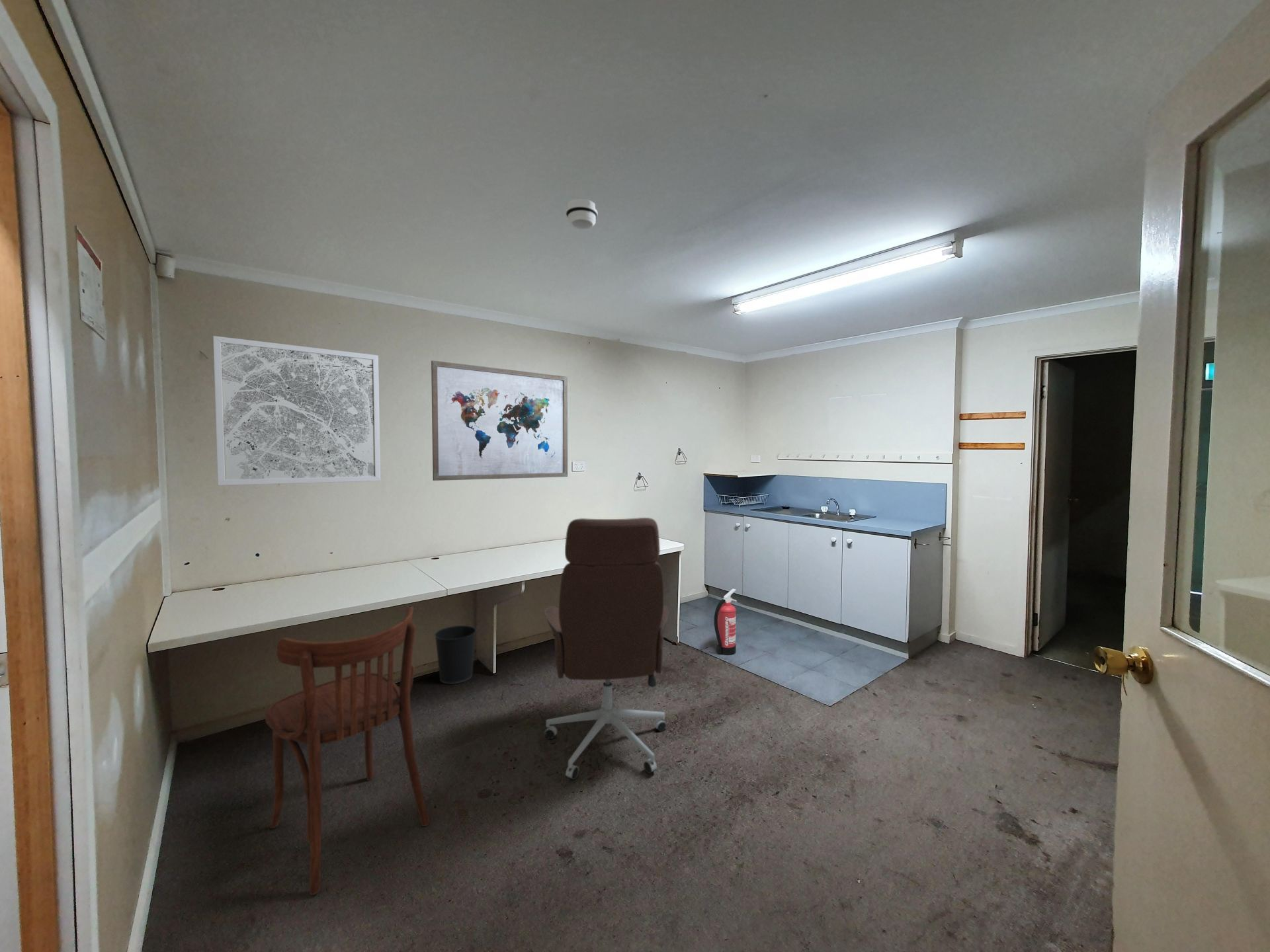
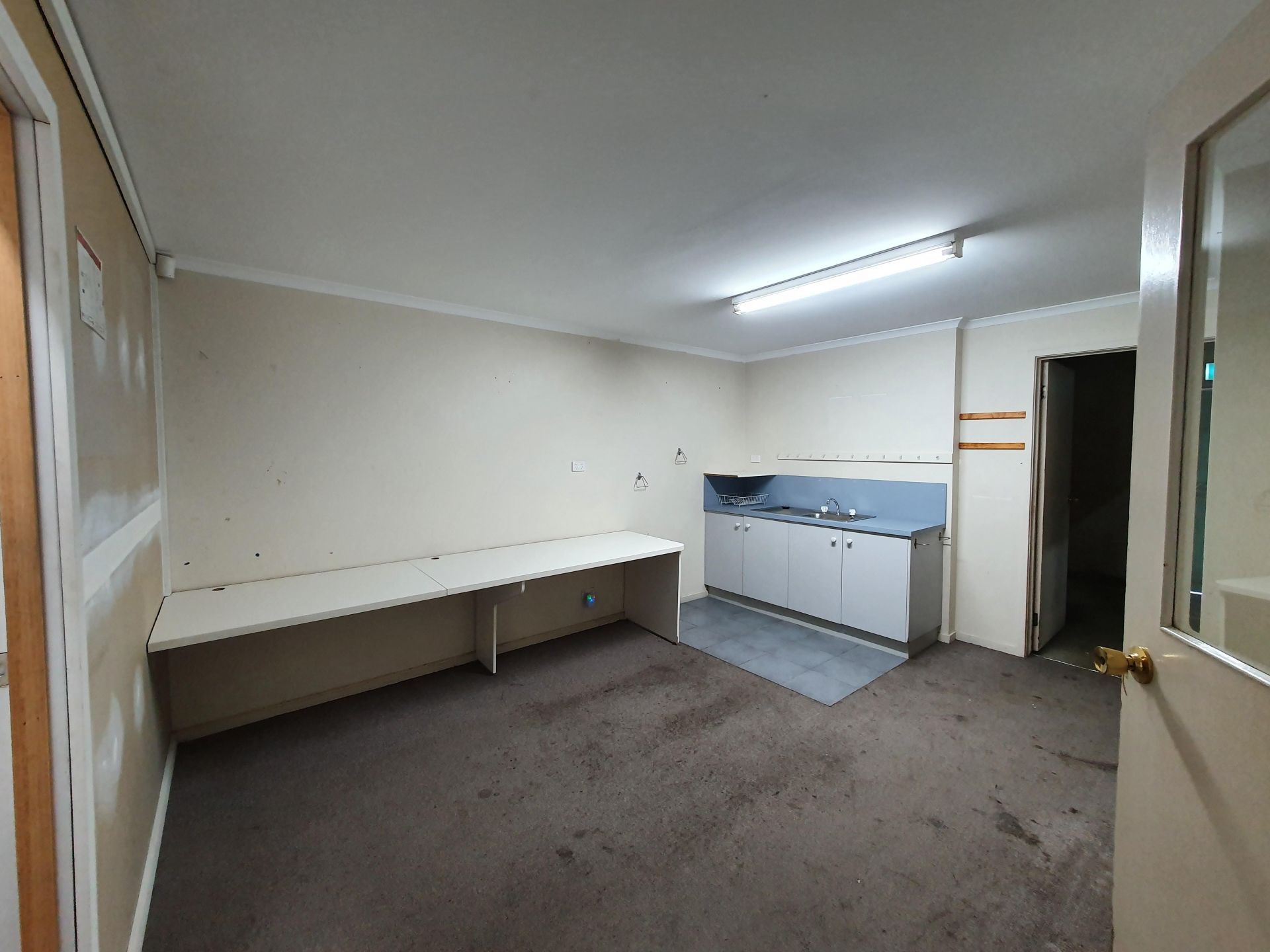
- wastebasket [434,625,477,685]
- smoke detector [566,198,598,230]
- wall art [212,335,381,486]
- wall art [431,360,568,481]
- dining chair [265,606,431,896]
- office chair [544,517,669,780]
- fire extinguisher [714,588,738,655]
